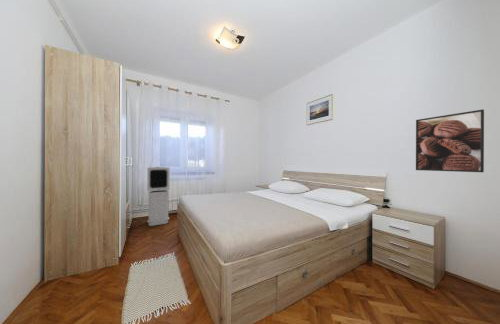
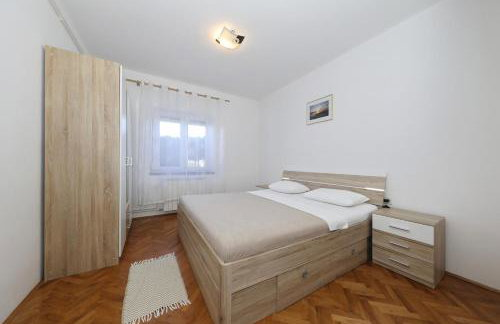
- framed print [415,108,485,173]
- air purifier [146,166,171,227]
